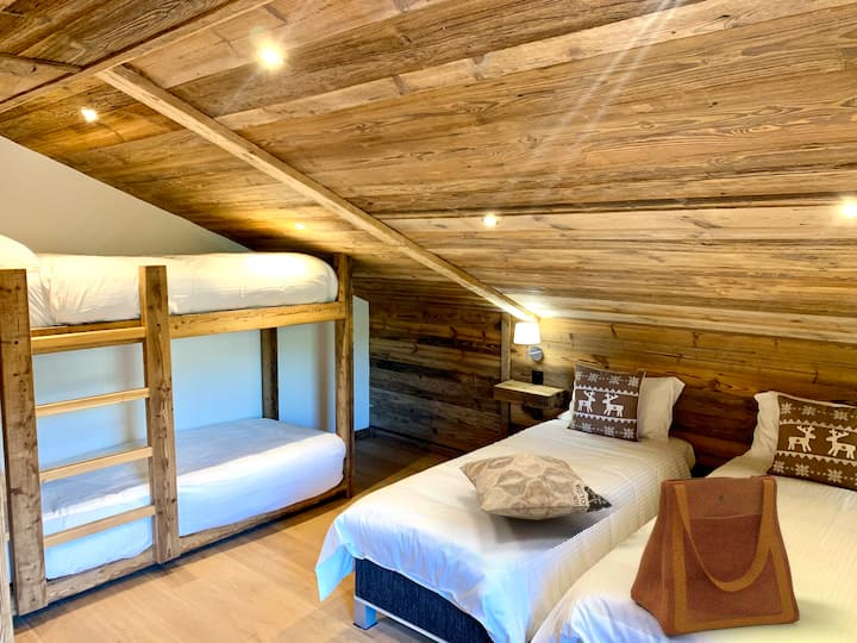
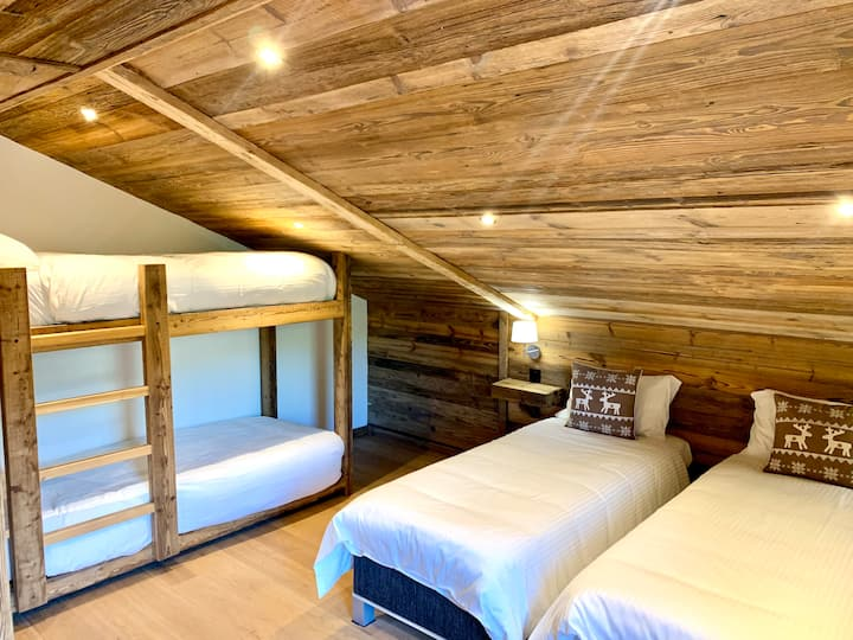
- decorative pillow [458,451,613,520]
- tote bag [630,474,801,637]
